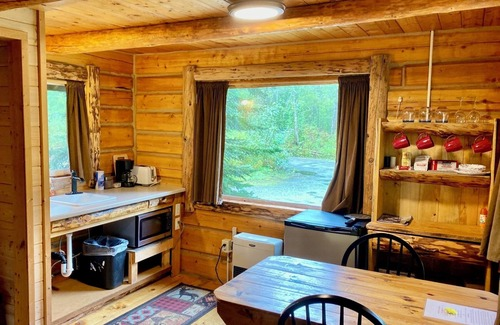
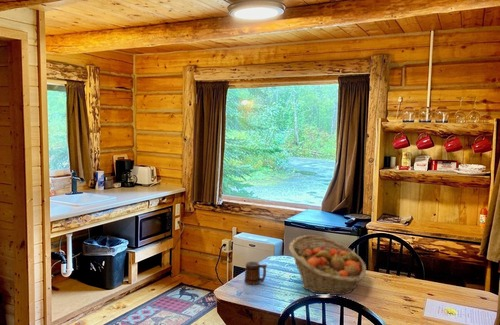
+ mug [244,261,268,285]
+ fruit basket [288,234,367,296]
